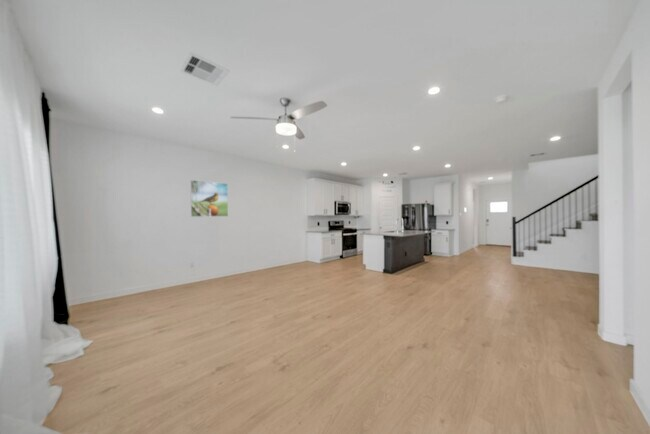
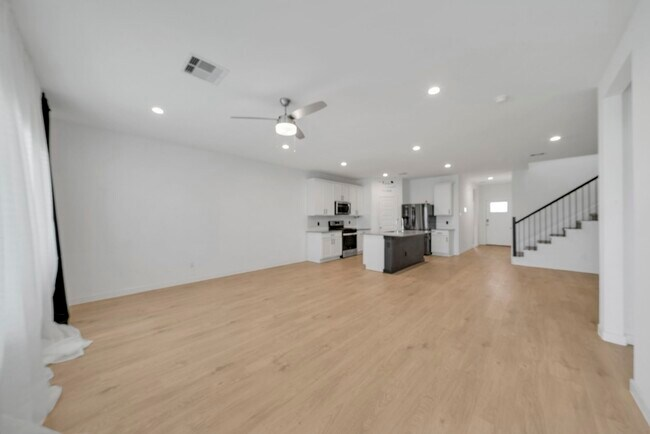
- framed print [190,179,229,218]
